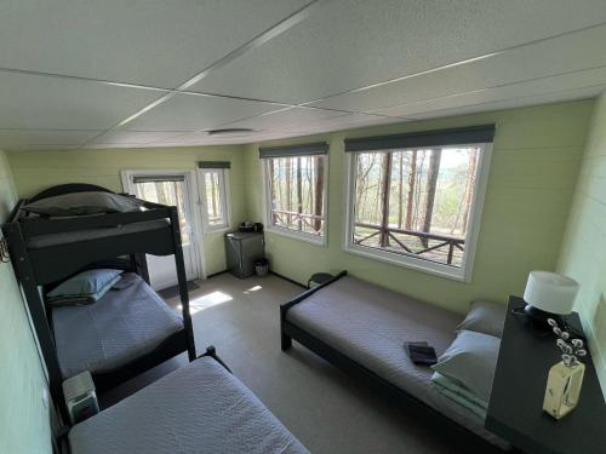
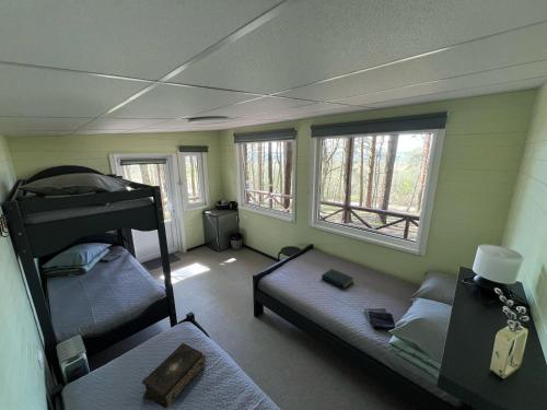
+ book [141,342,207,410]
+ hardback book [321,268,354,290]
